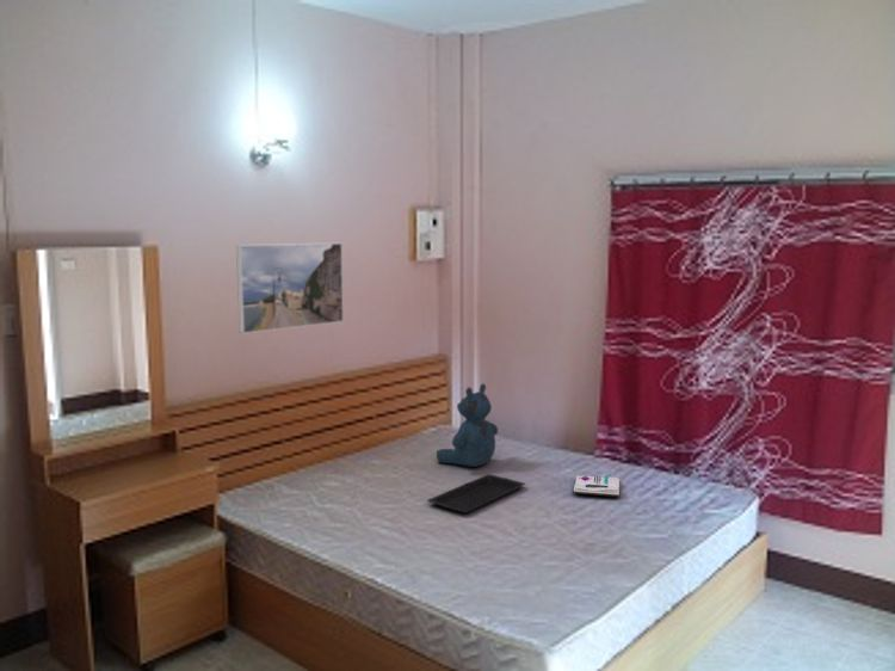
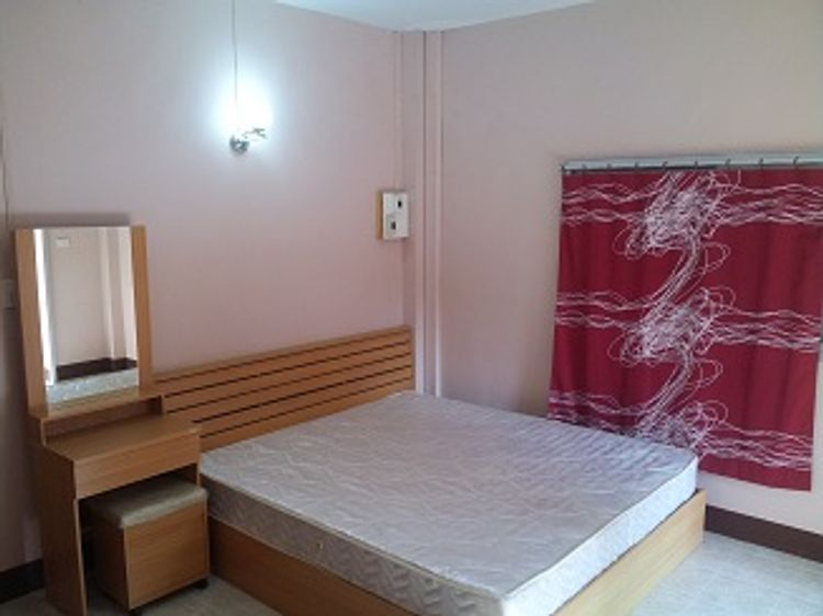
- serving tray [426,473,526,515]
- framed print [235,242,345,334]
- teddy bear [433,382,499,468]
- book [572,474,622,498]
